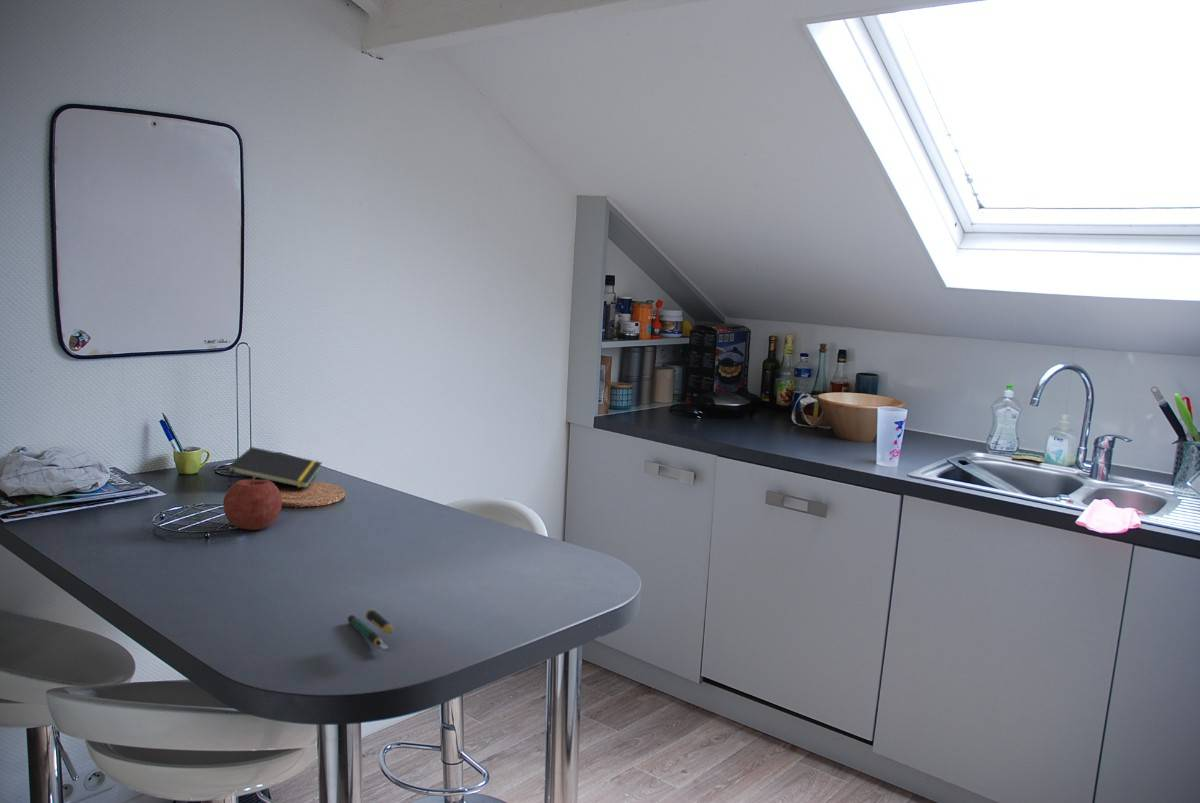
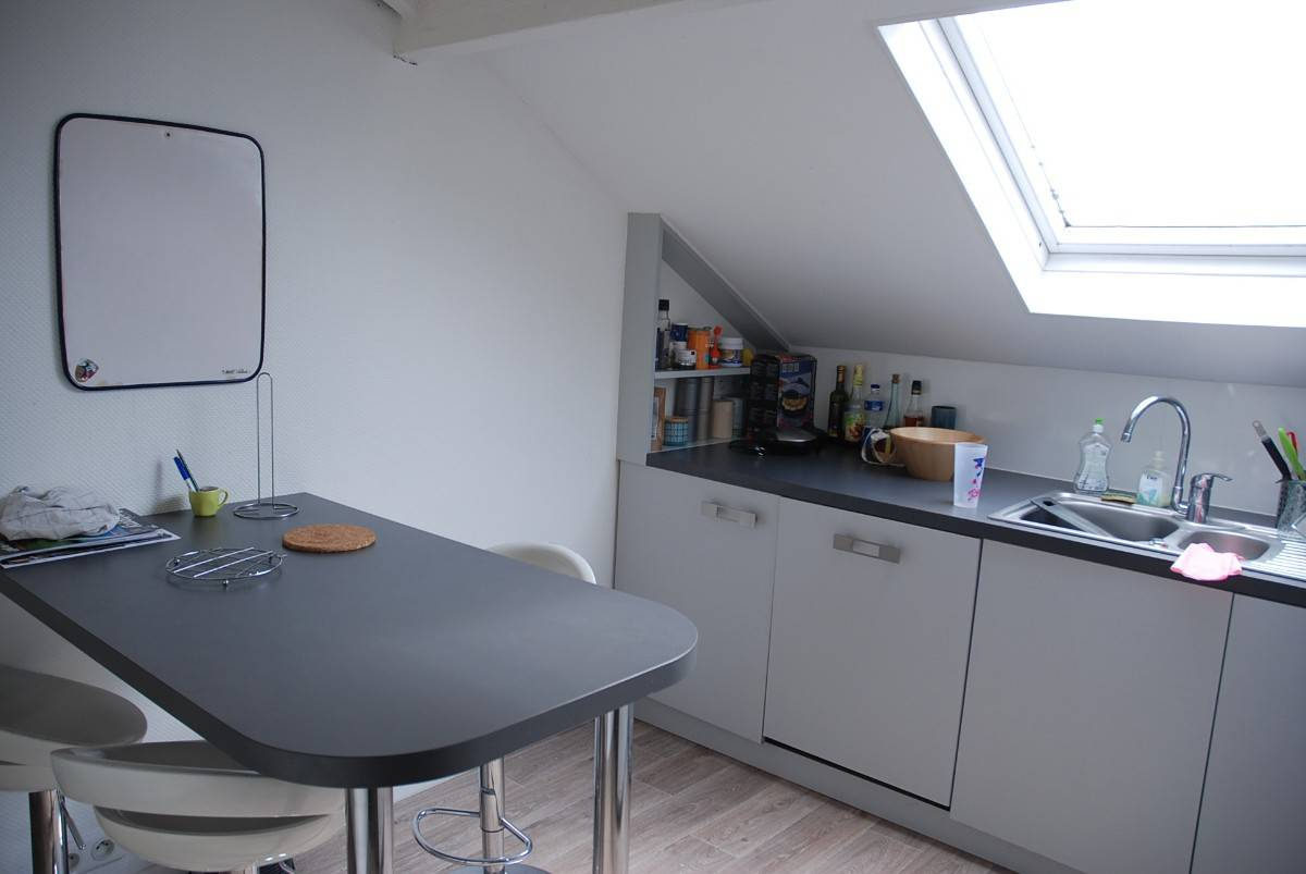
- fruit [222,473,283,531]
- pen [347,608,394,650]
- notepad [227,446,323,489]
